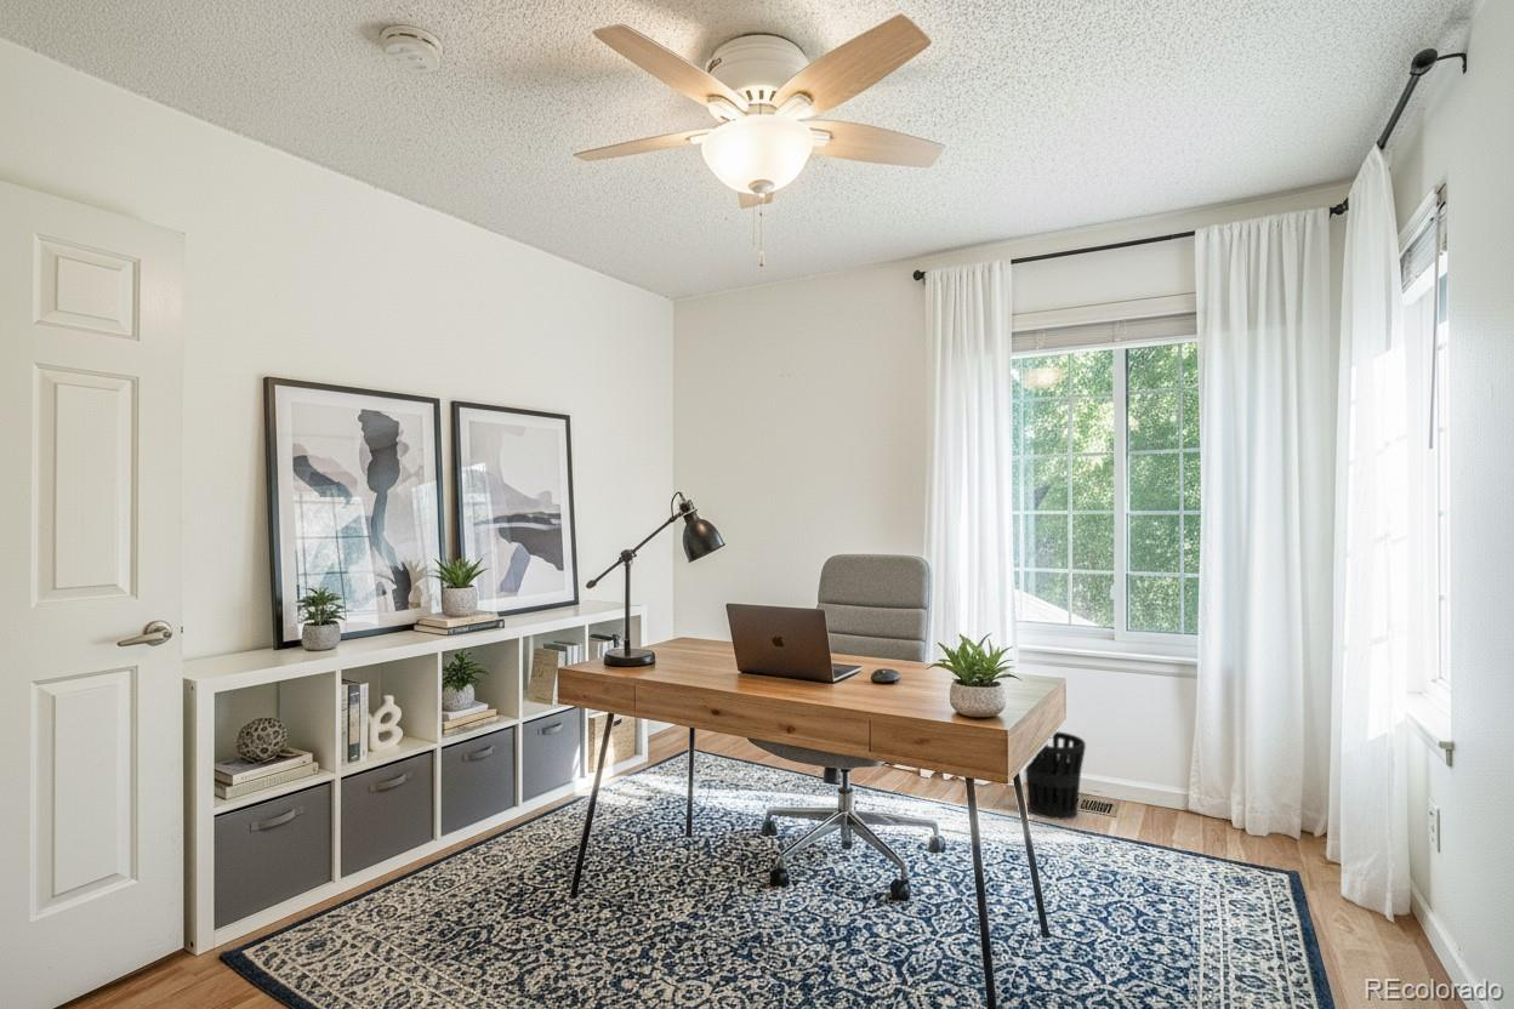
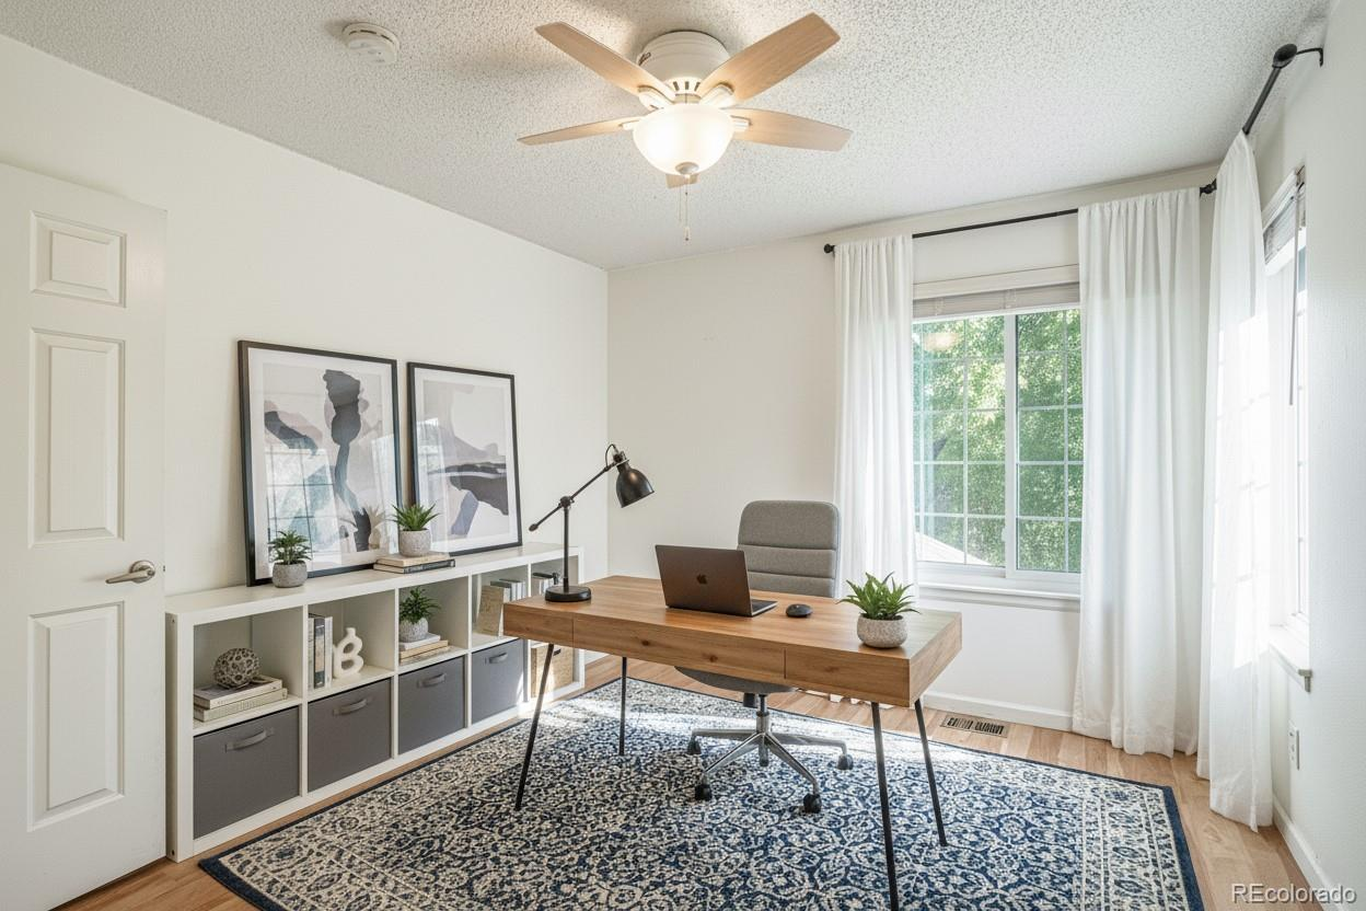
- wastebasket [1024,730,1087,821]
